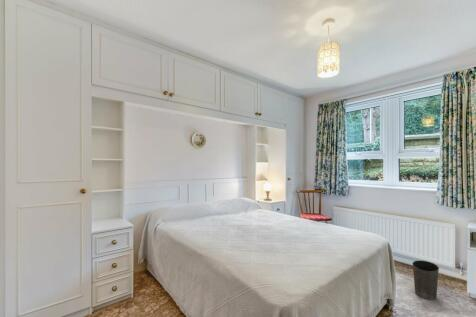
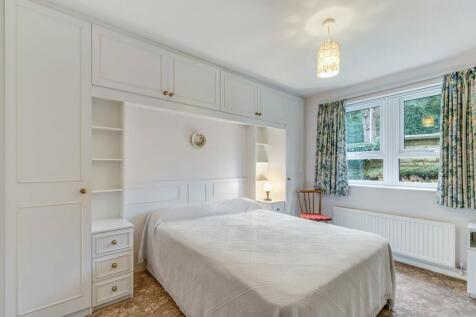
- waste basket [411,259,440,301]
